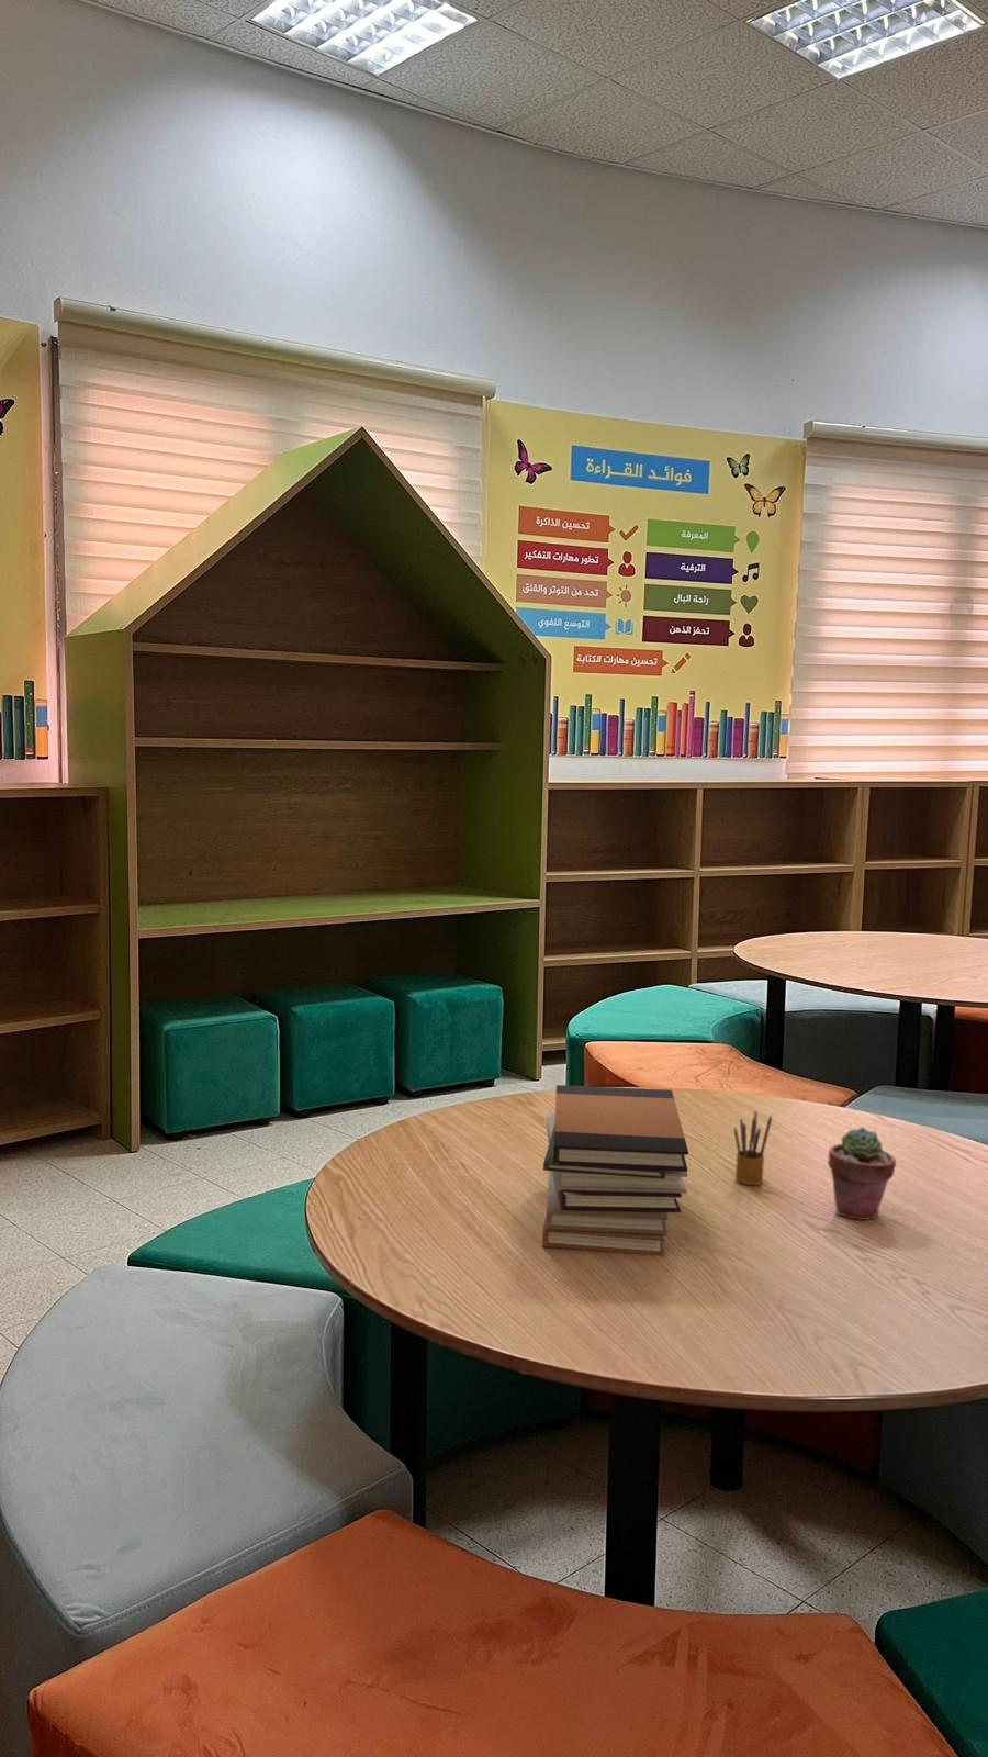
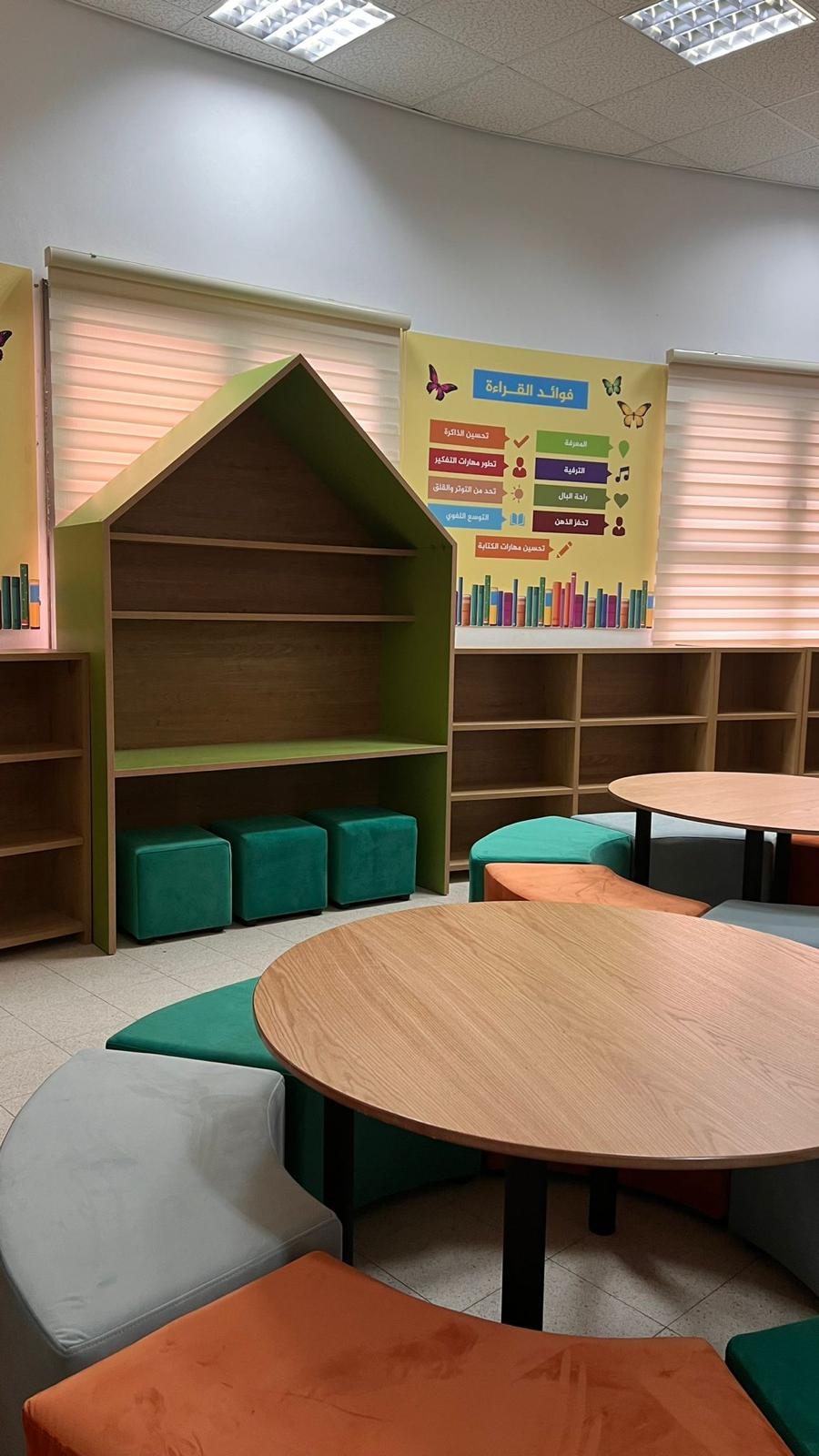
- book stack [542,1084,689,1257]
- pencil box [733,1109,773,1186]
- potted succulent [826,1126,896,1221]
